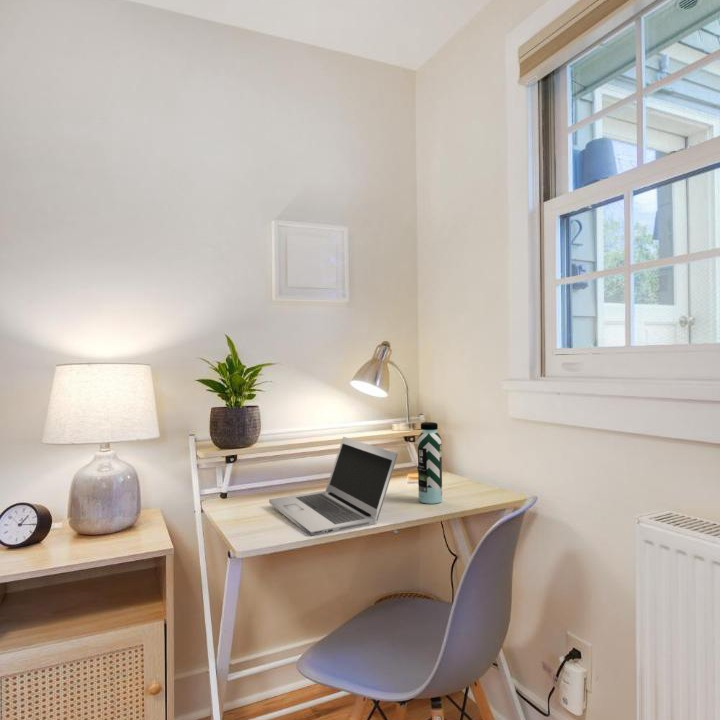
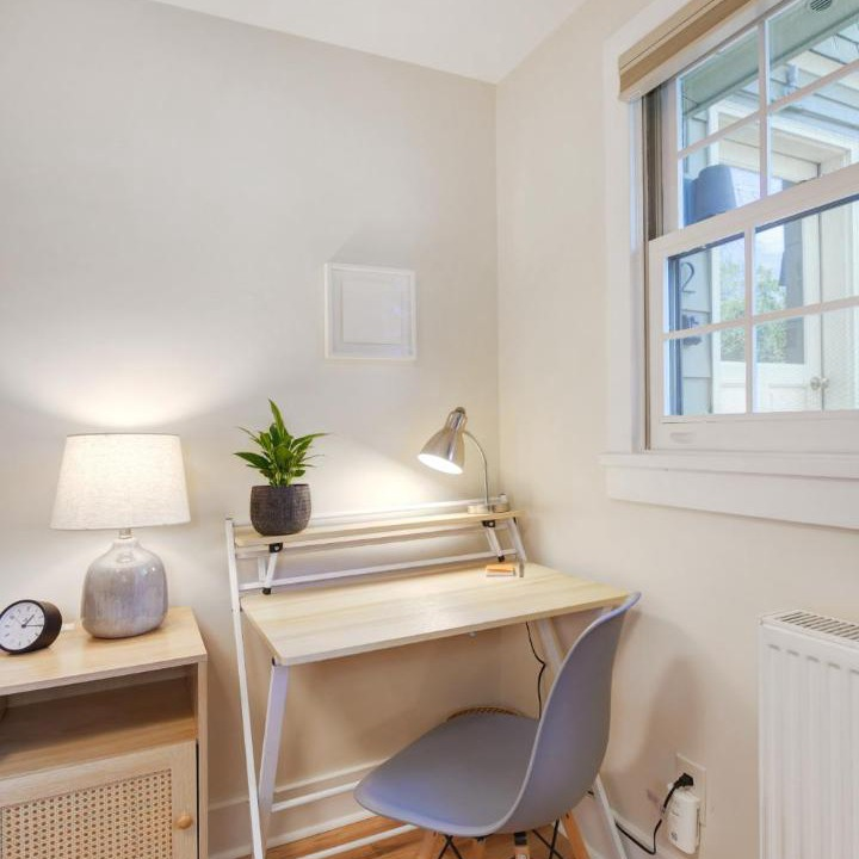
- water bottle [417,421,443,505]
- laptop [268,436,399,537]
